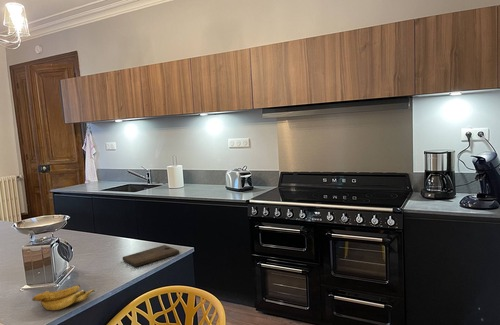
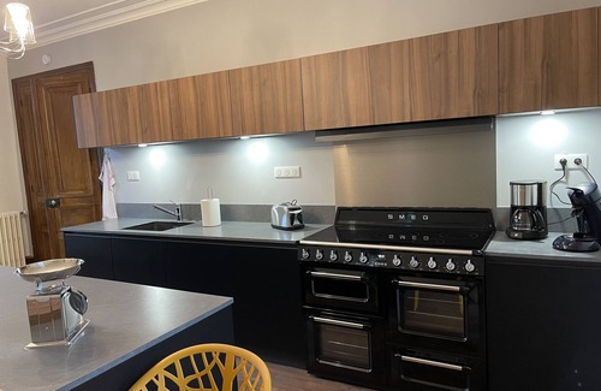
- cutting board [122,244,180,268]
- banana [31,284,95,311]
